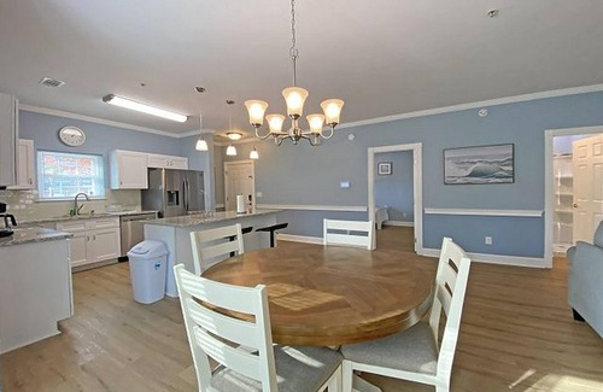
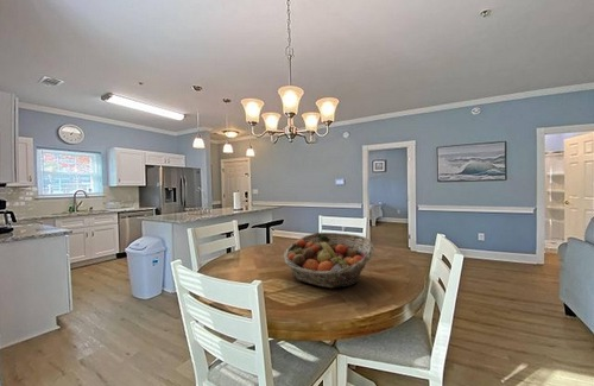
+ fruit basket [282,232,375,289]
